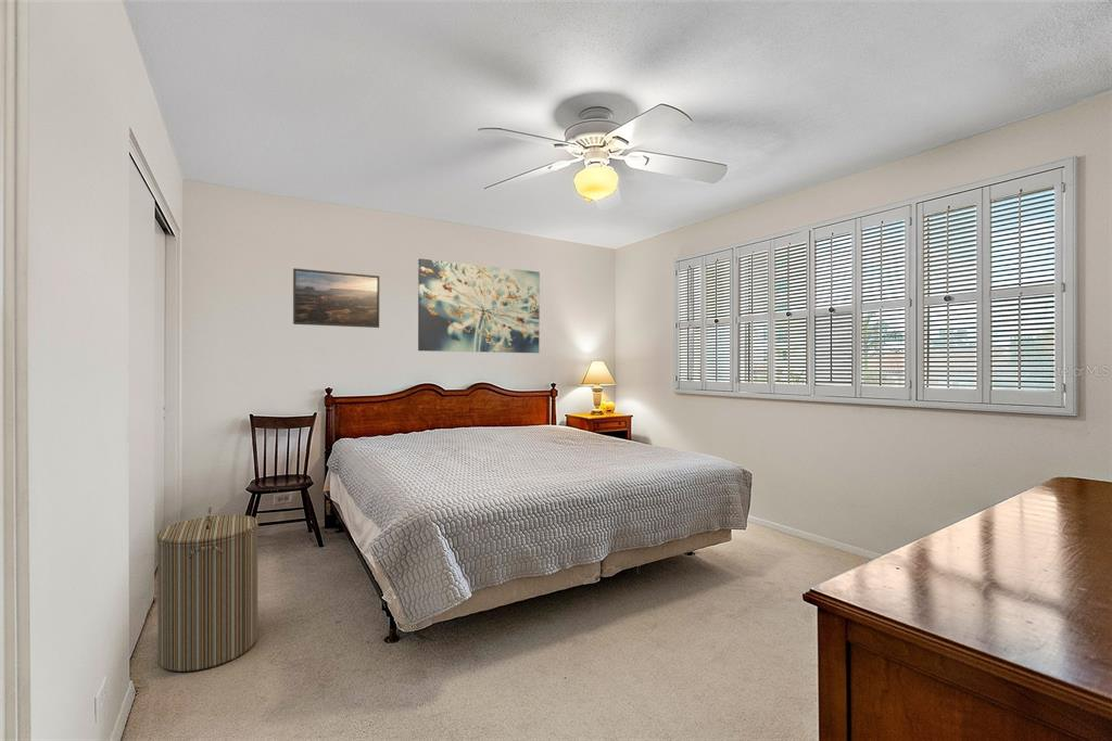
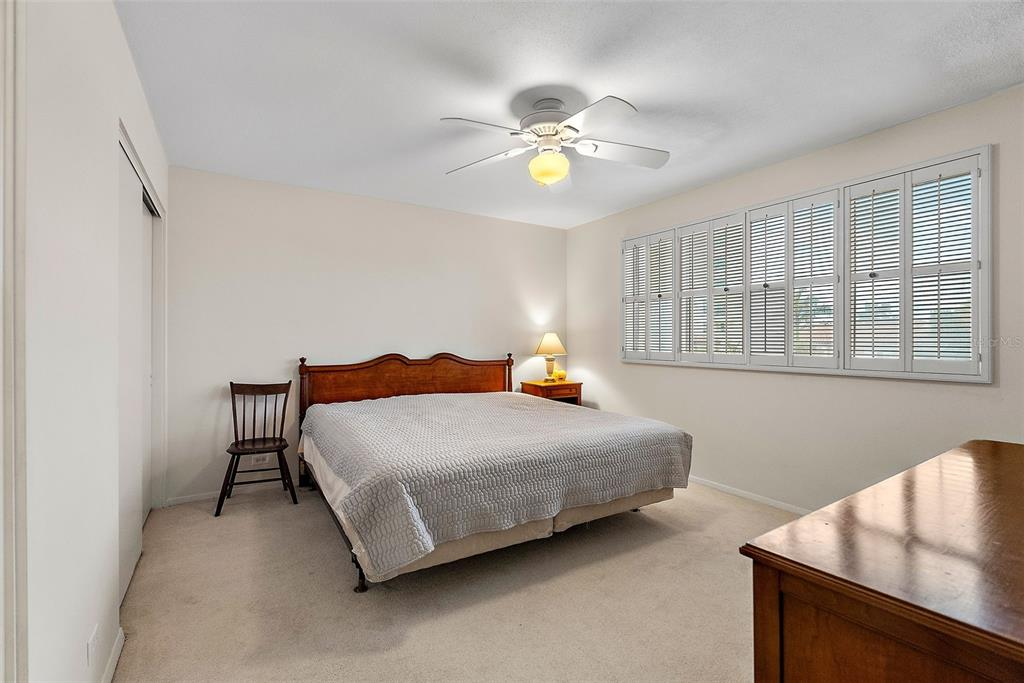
- wall art [417,258,541,354]
- laundry hamper [155,506,260,673]
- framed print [292,267,380,329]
